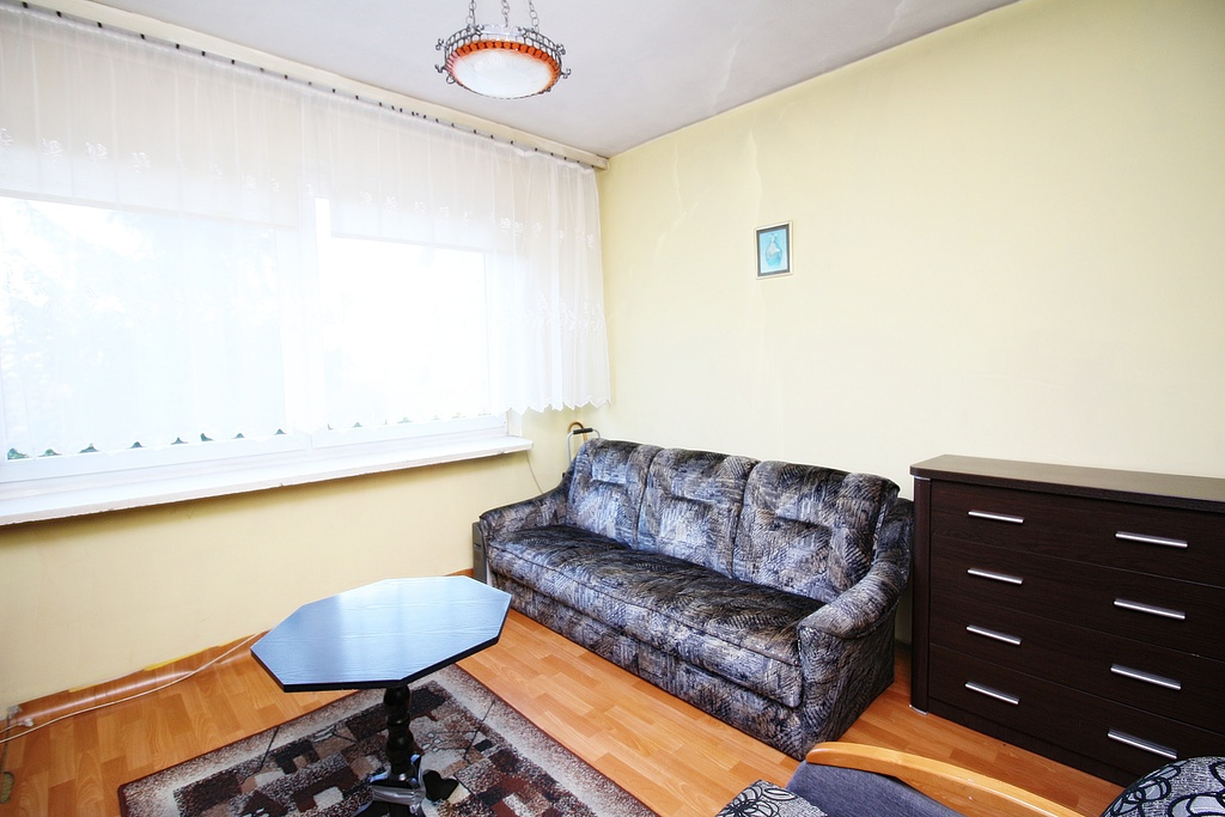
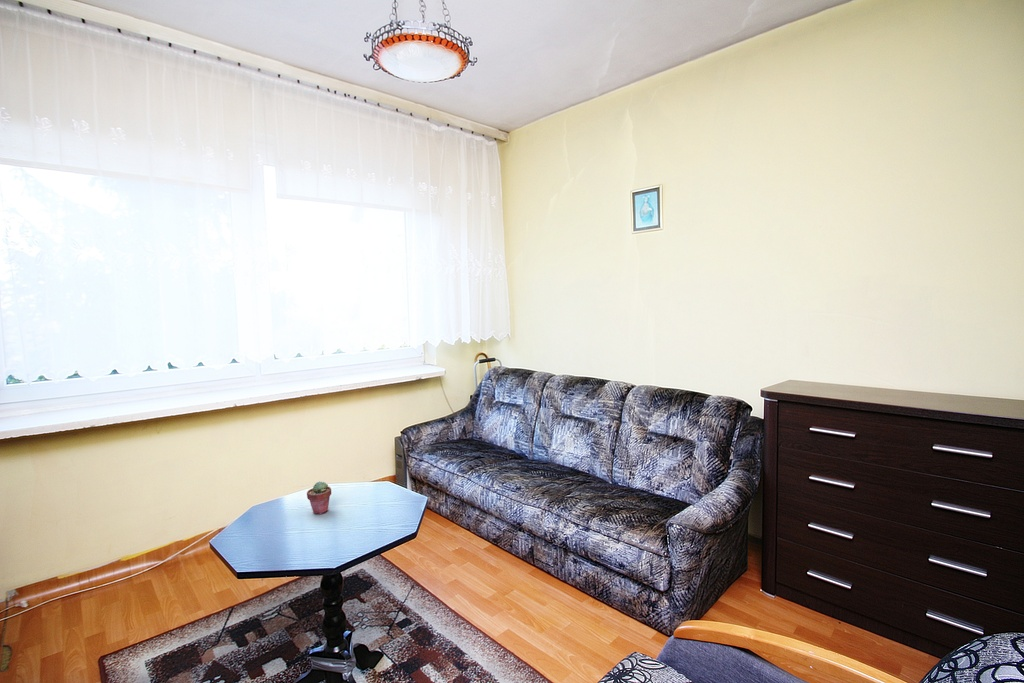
+ potted succulent [306,481,332,515]
